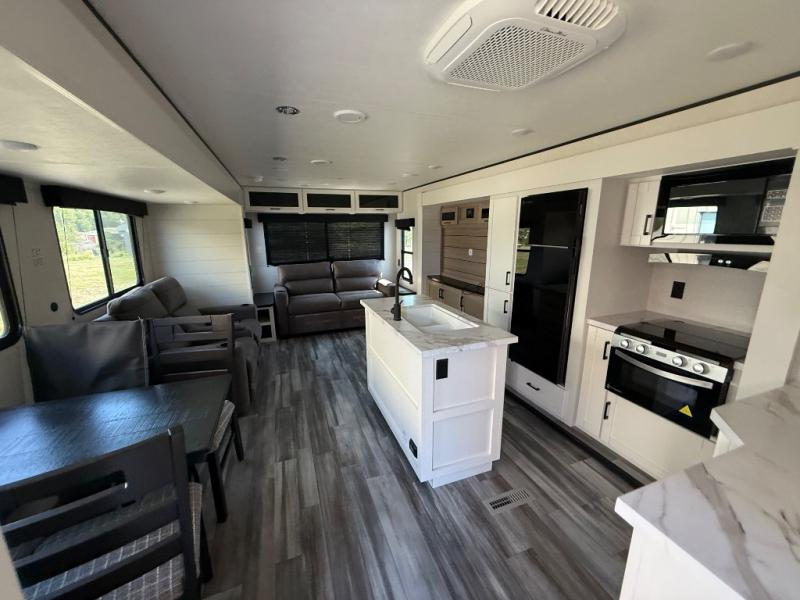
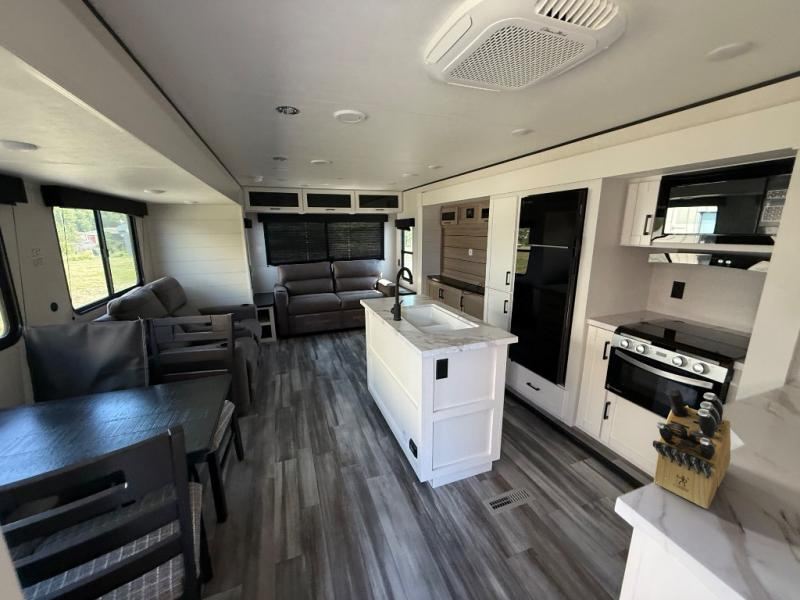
+ knife block [652,387,732,510]
